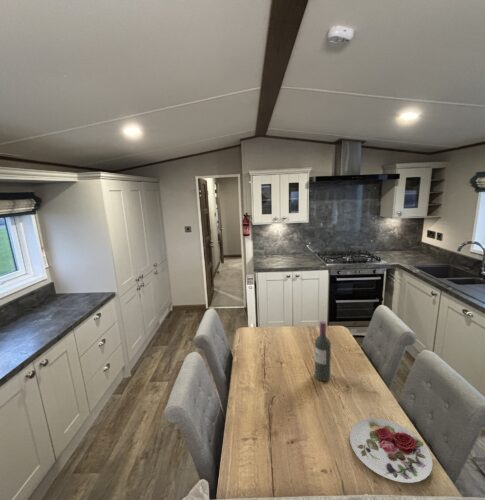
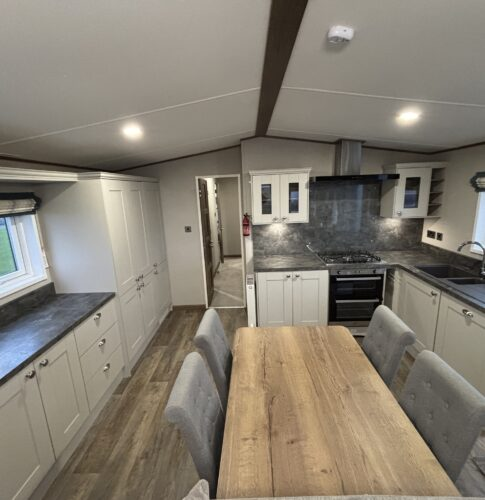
- wine bottle [314,320,332,382]
- plate [349,417,434,484]
